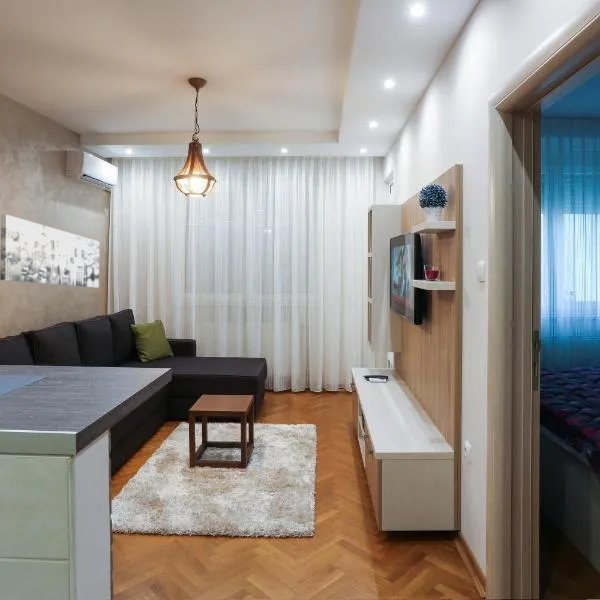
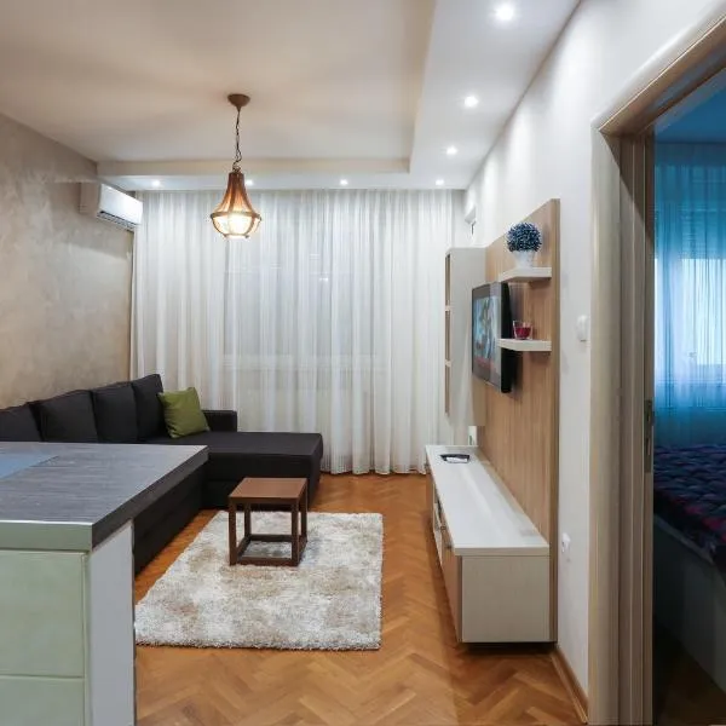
- wall art [0,213,100,289]
